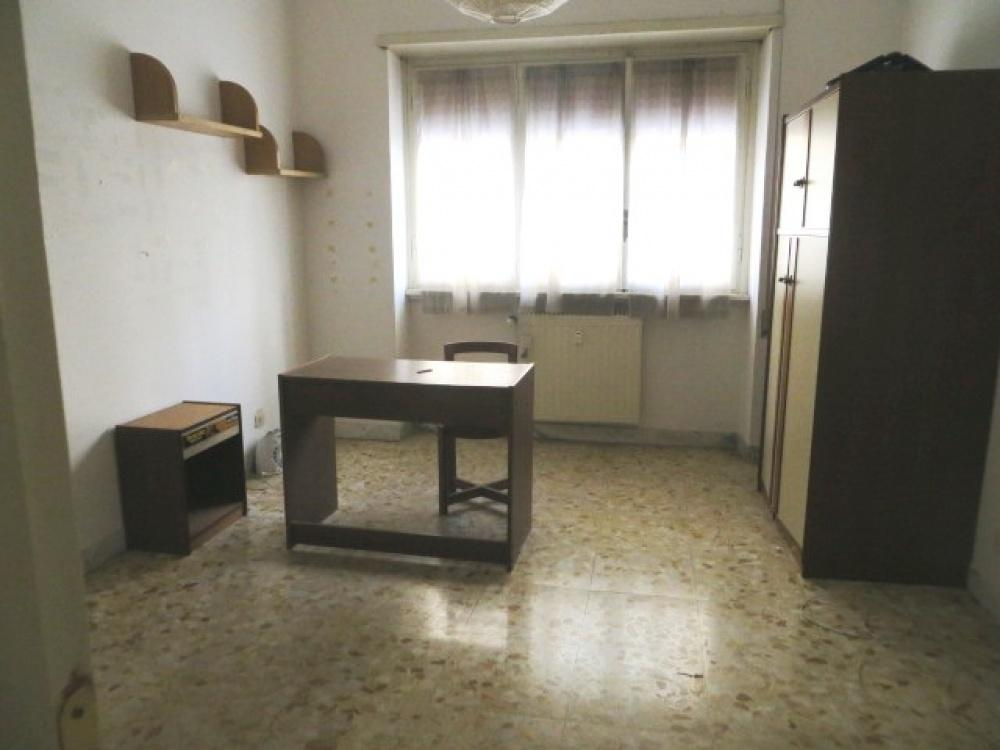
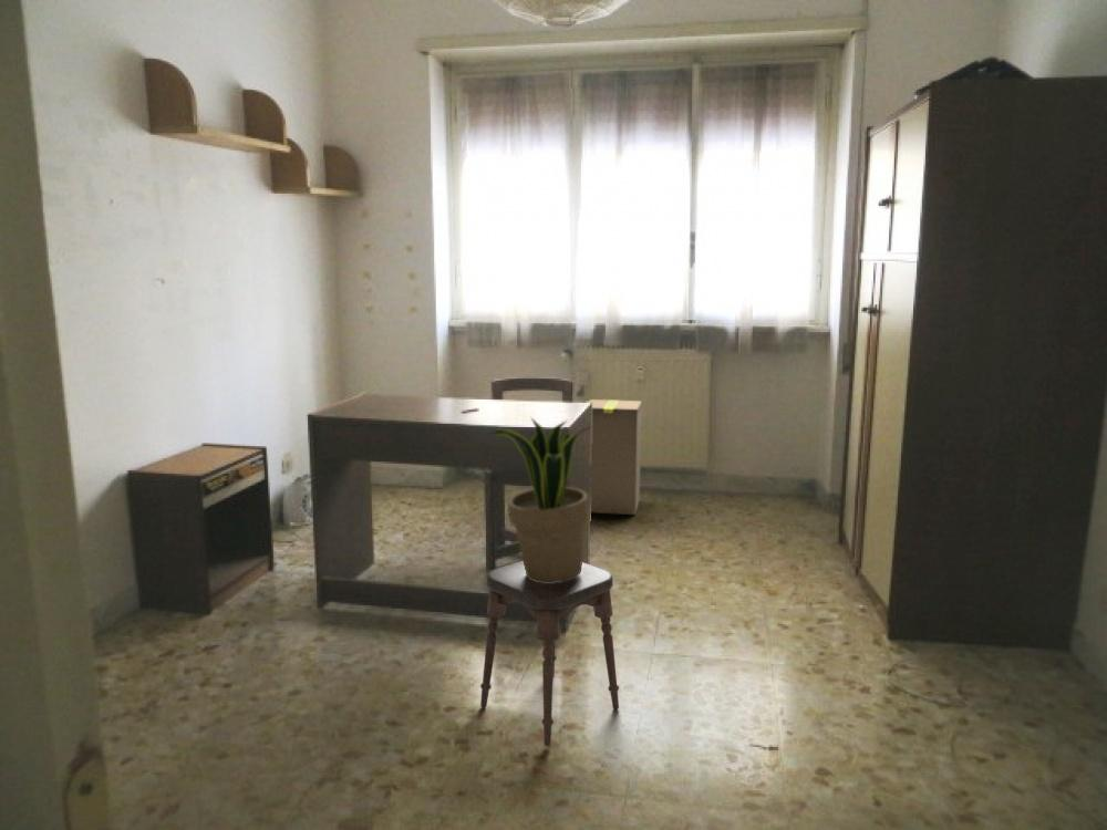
+ cardboard box [588,398,643,516]
+ stool [479,560,620,747]
+ potted plant [488,416,592,583]
